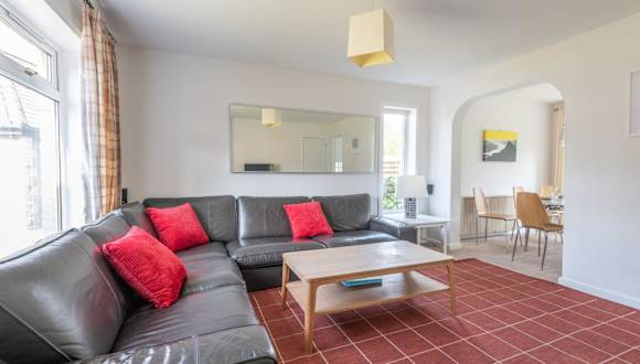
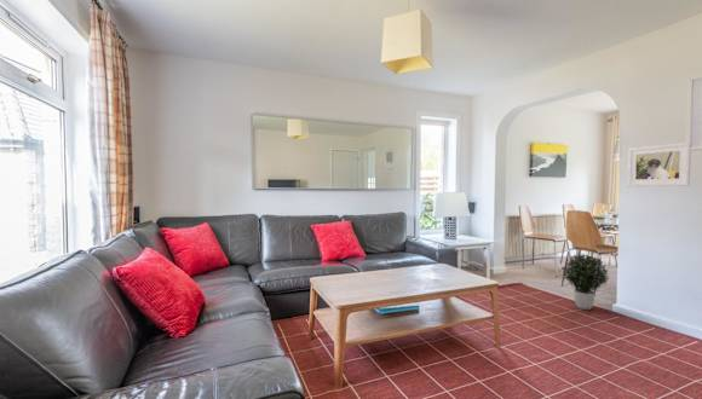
+ potted plant [560,253,610,311]
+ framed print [626,141,692,187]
